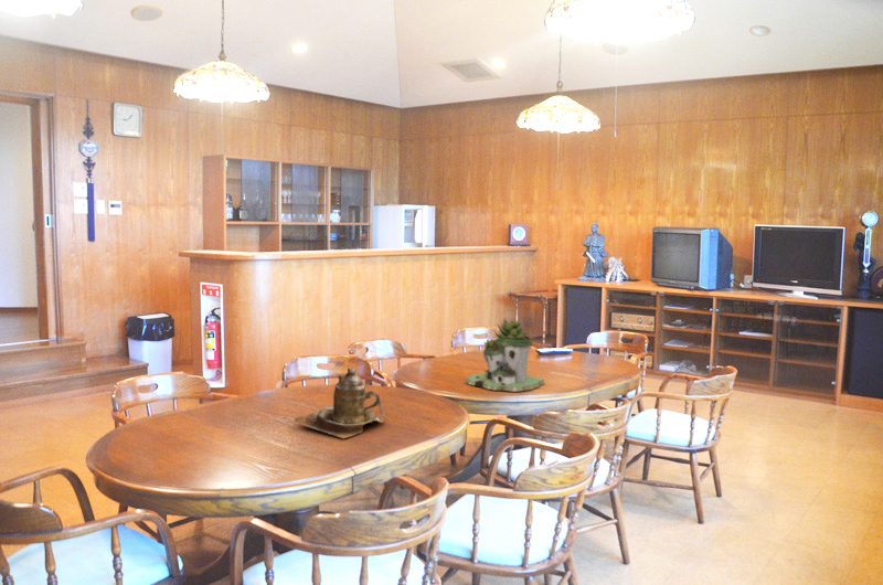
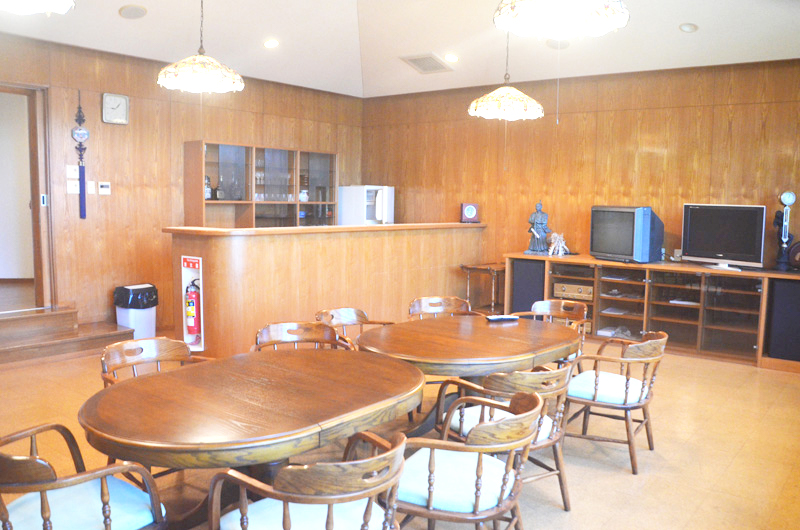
- succulent planter [465,317,545,393]
- teapot [292,368,386,439]
